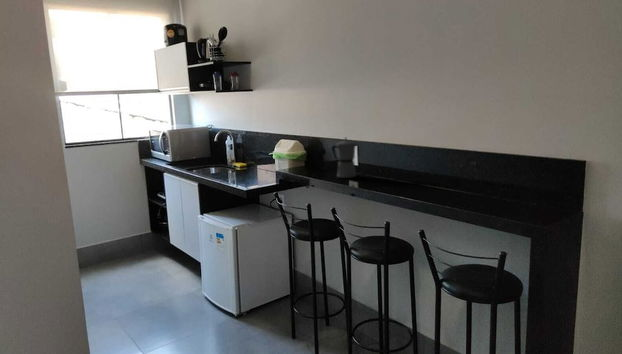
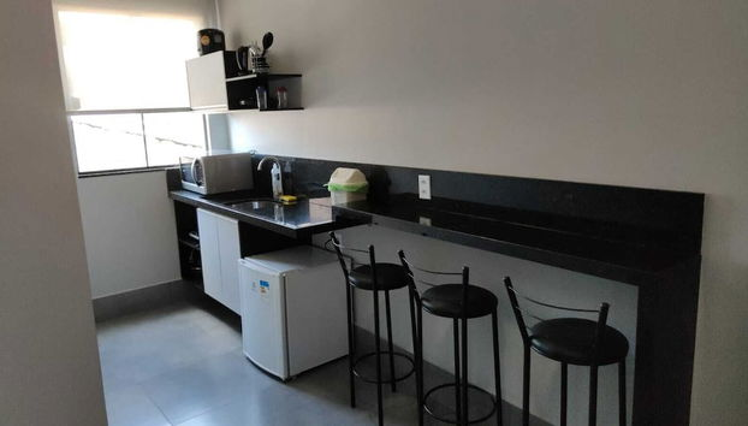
- coffeepot [330,137,358,179]
